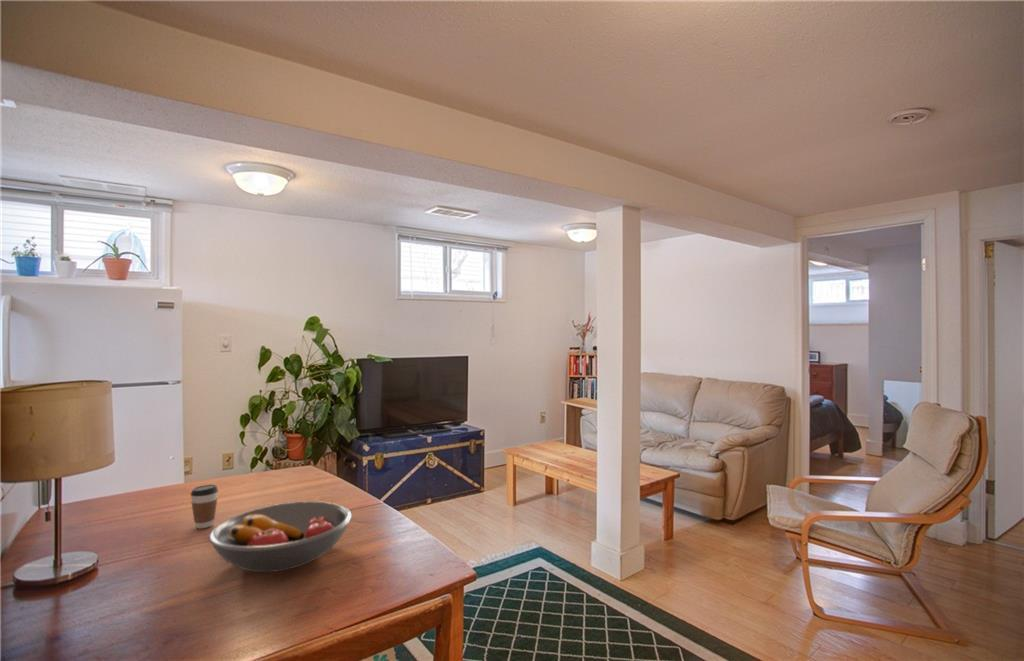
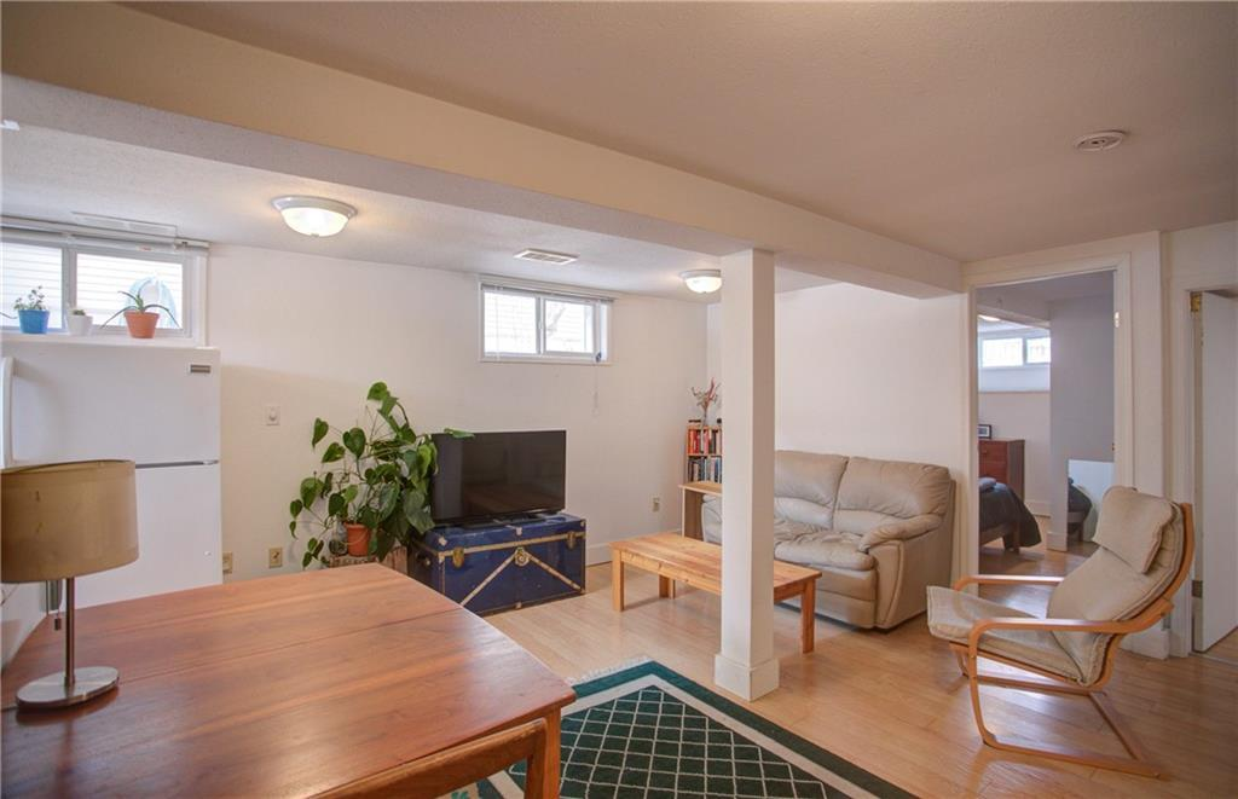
- coffee cup [189,484,219,529]
- fruit bowl [208,500,353,573]
